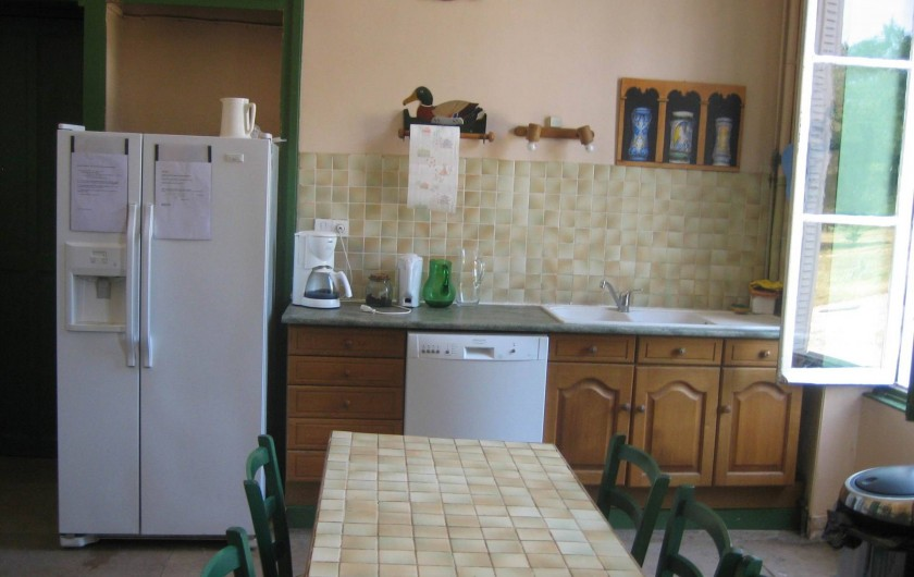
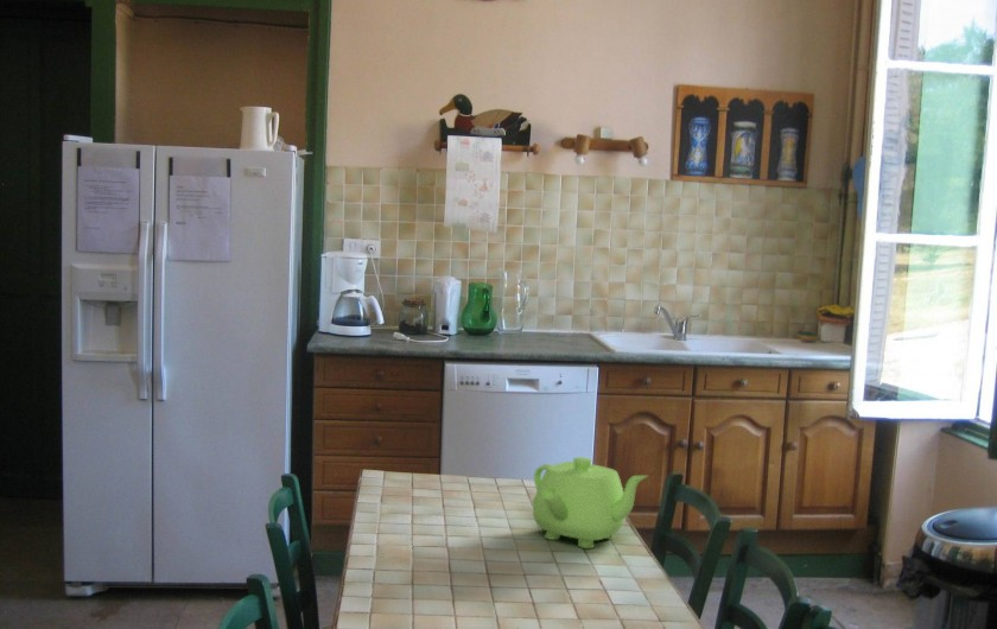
+ teapot [531,456,649,549]
